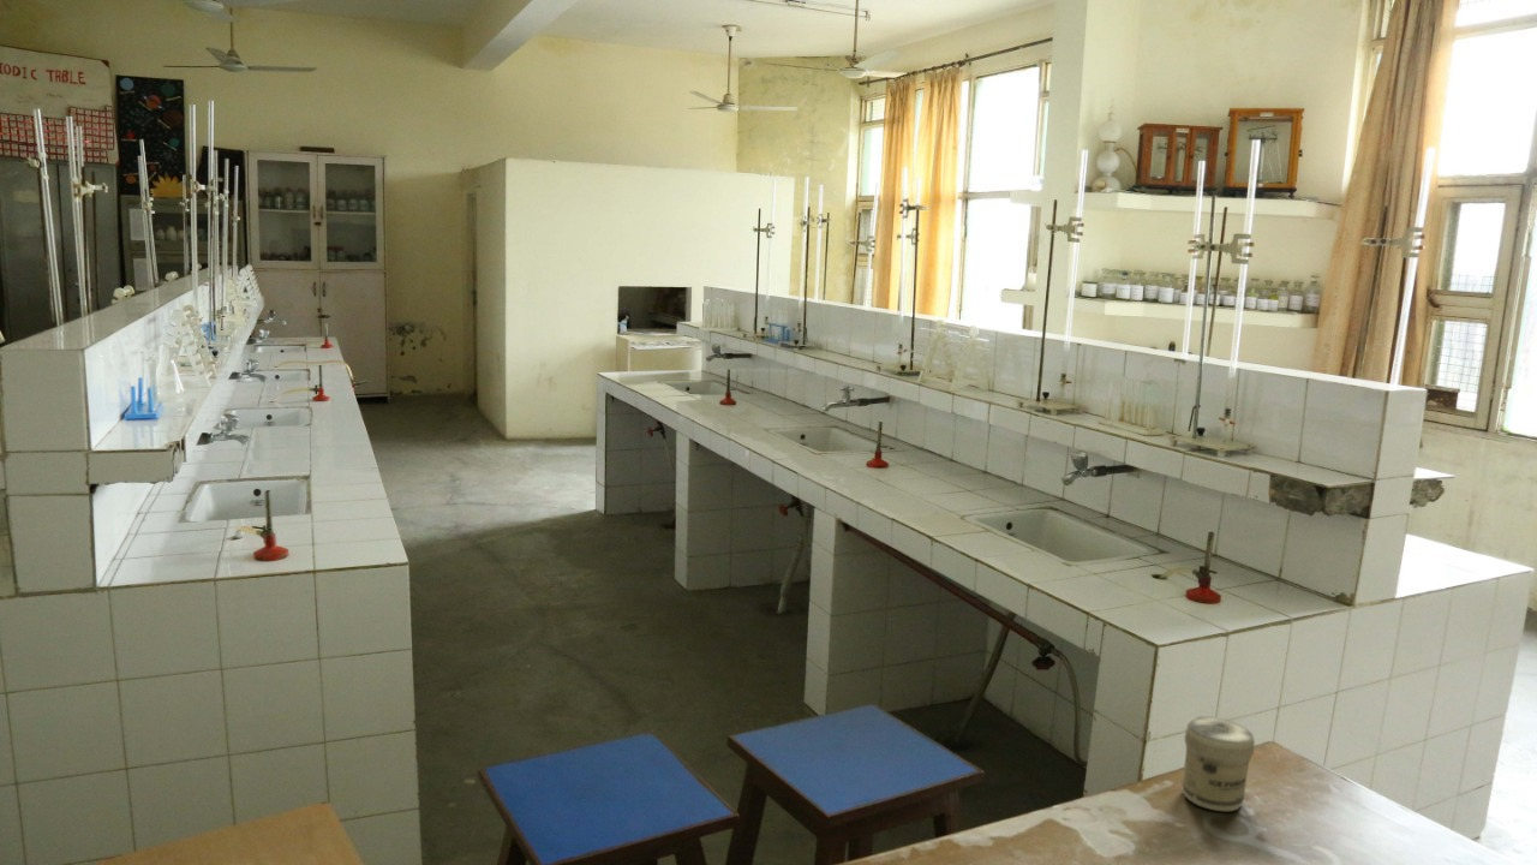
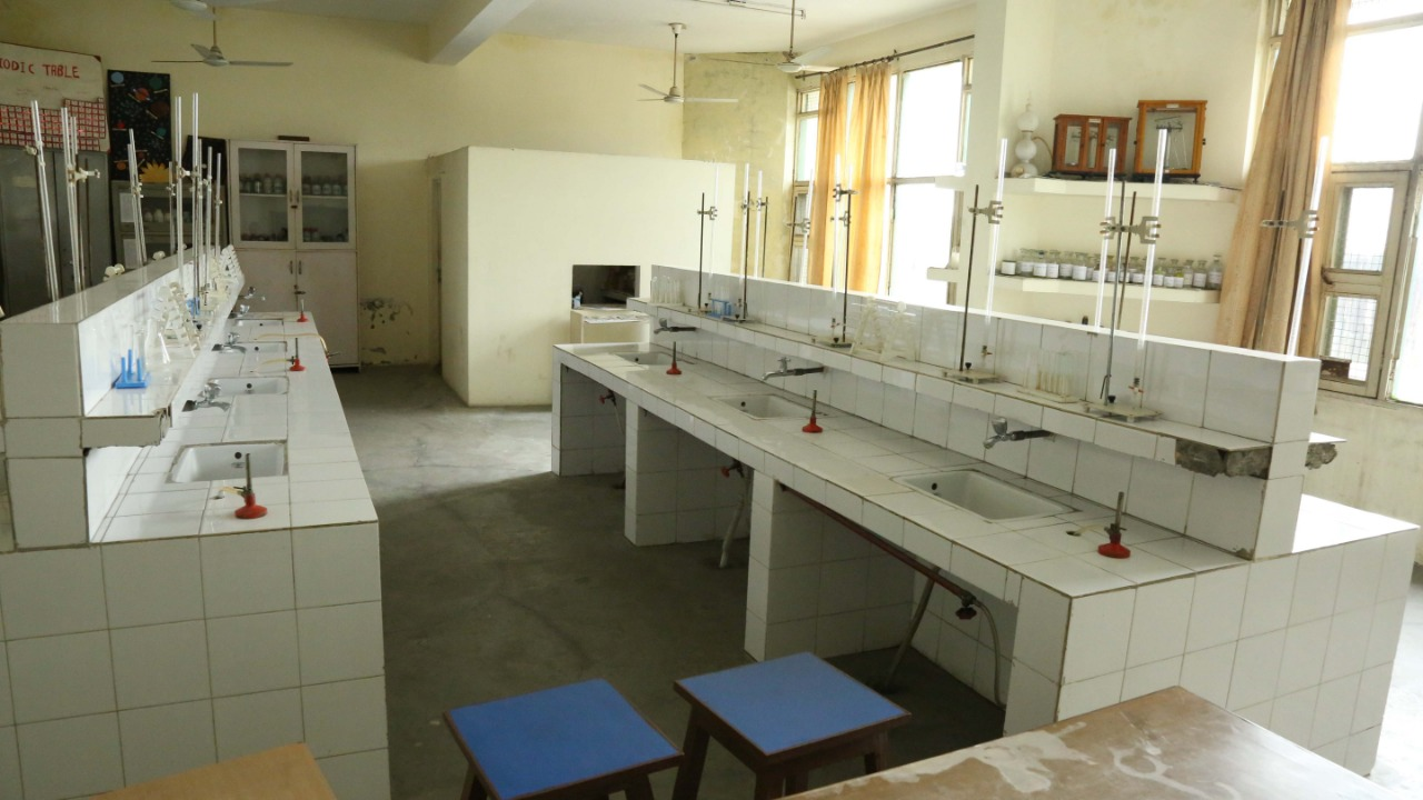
- jar [1182,715,1256,812]
